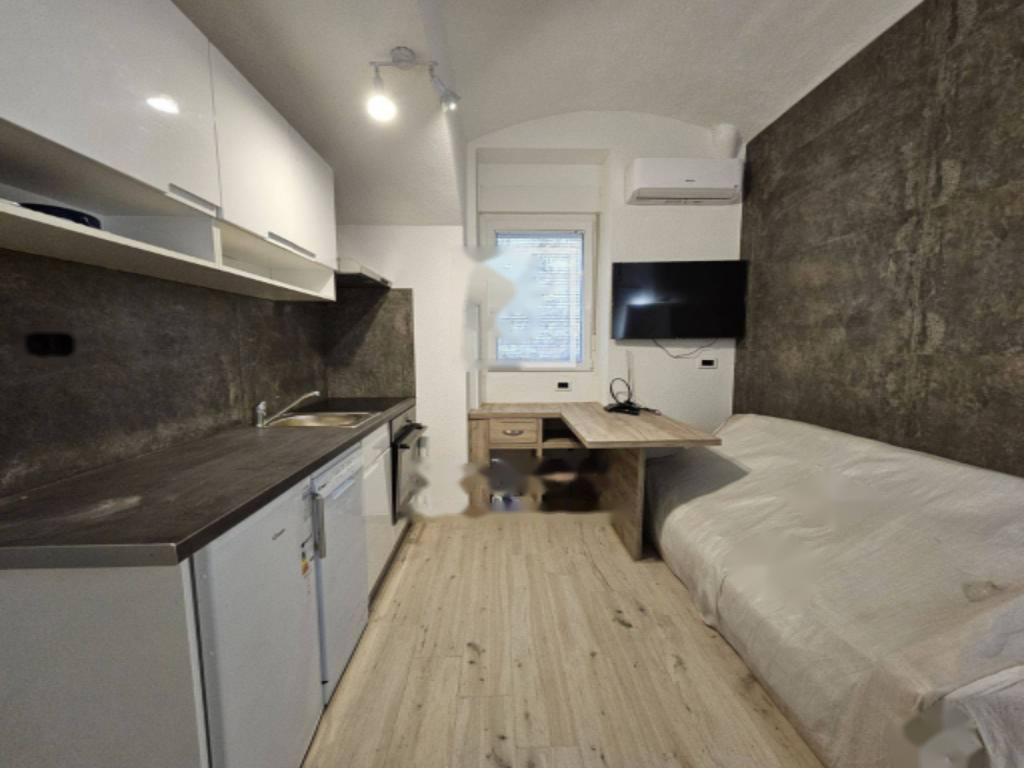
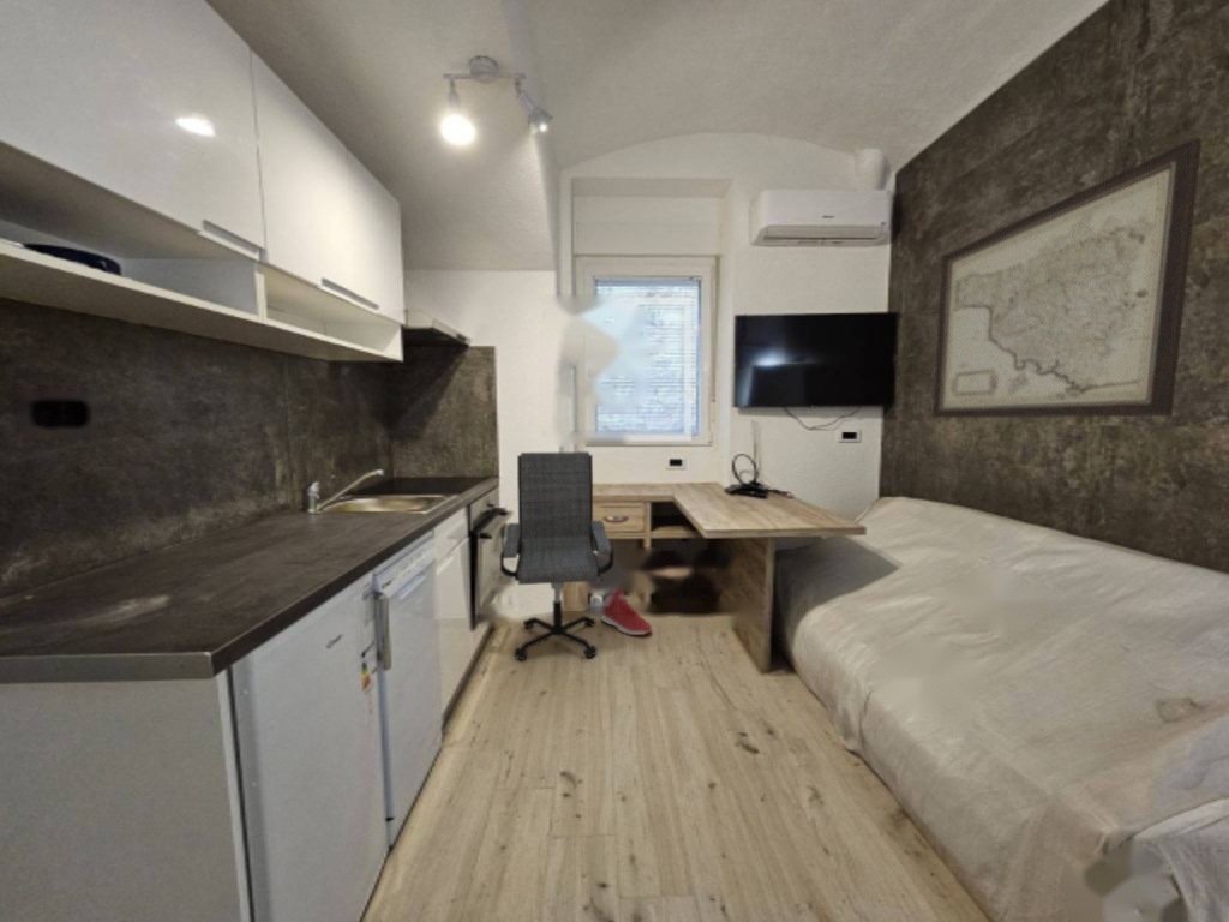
+ wall art [931,137,1203,419]
+ office chair [499,450,614,661]
+ sneaker [600,588,653,636]
